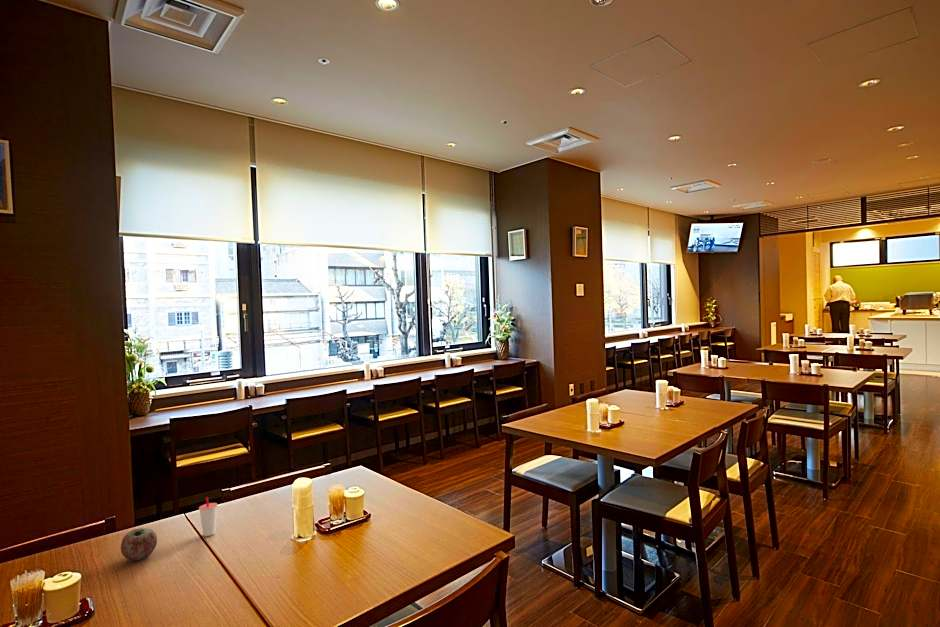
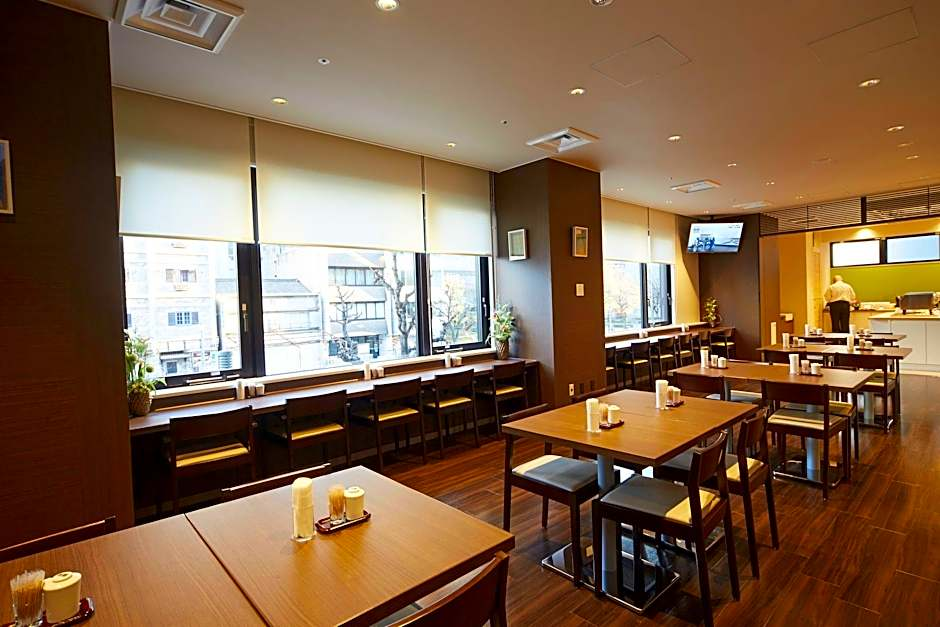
- cup [198,496,219,537]
- apple [120,527,158,561]
